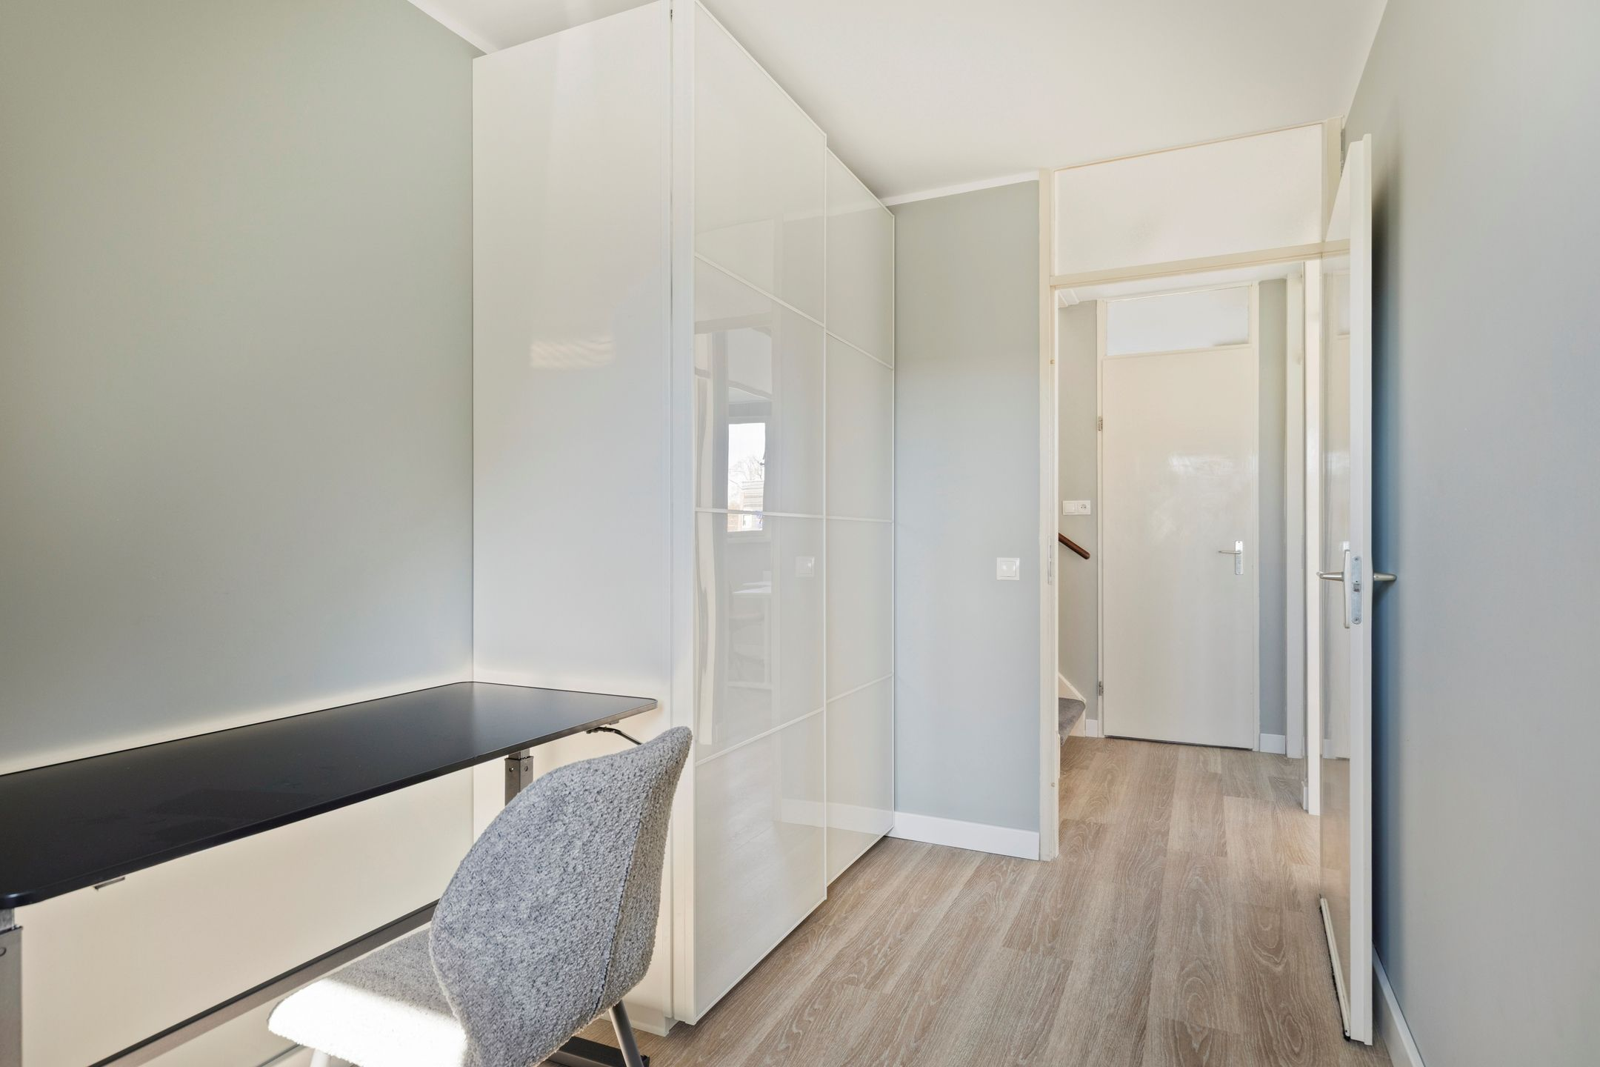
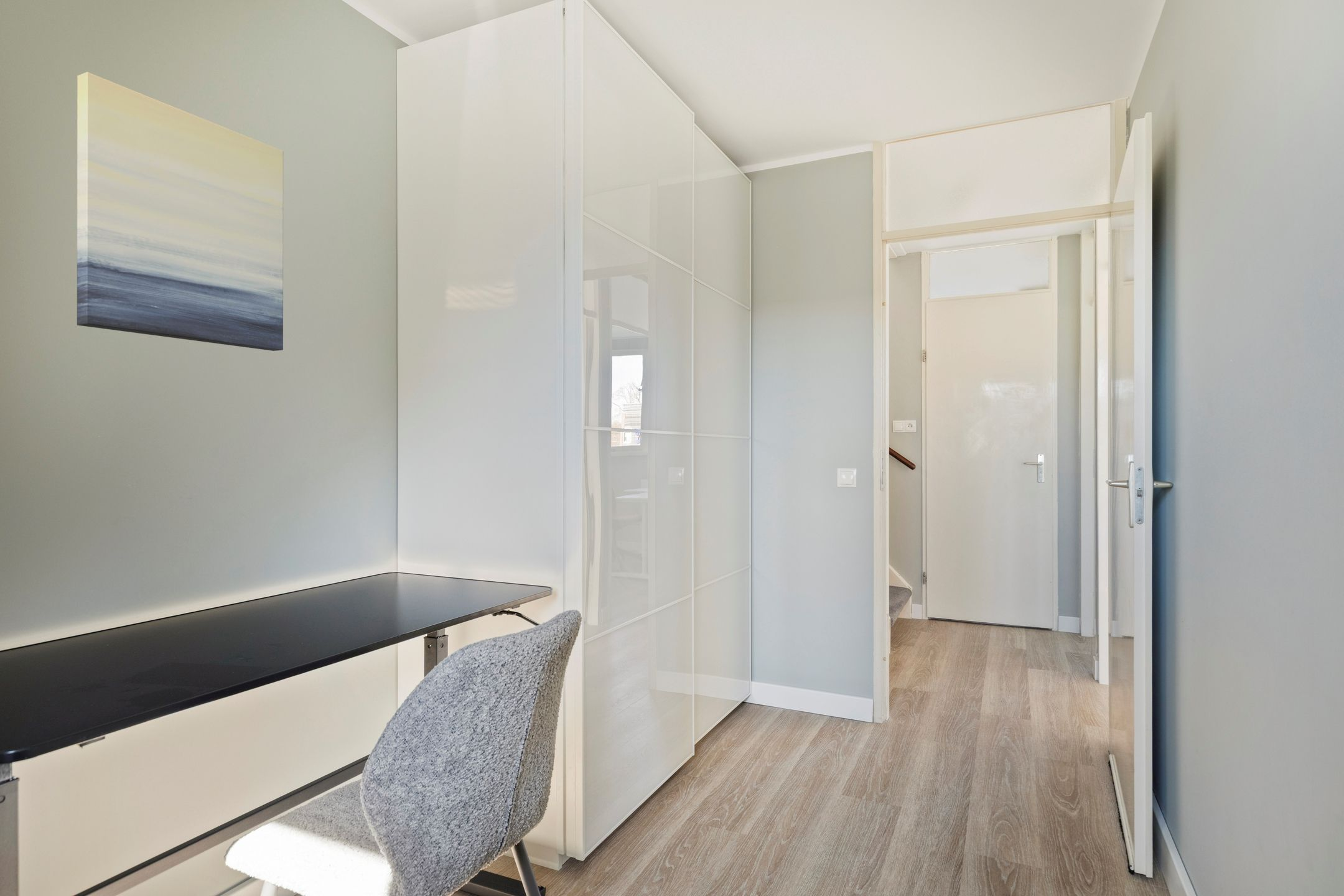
+ wall art [77,72,284,352]
